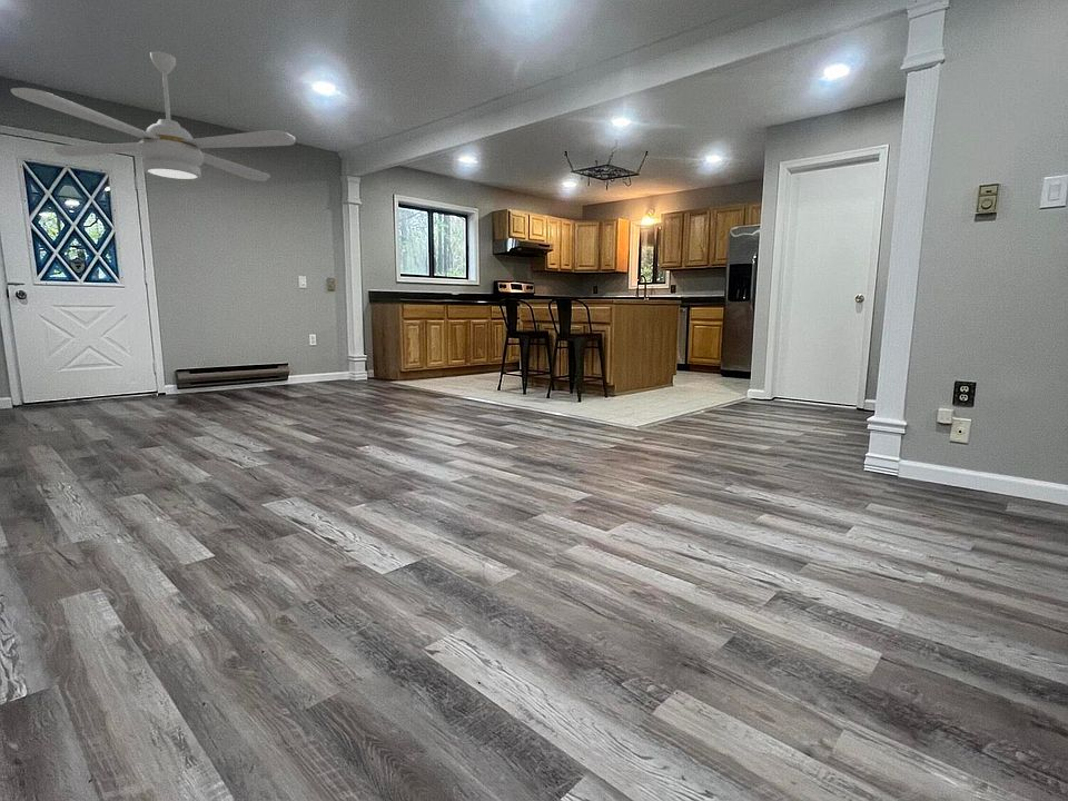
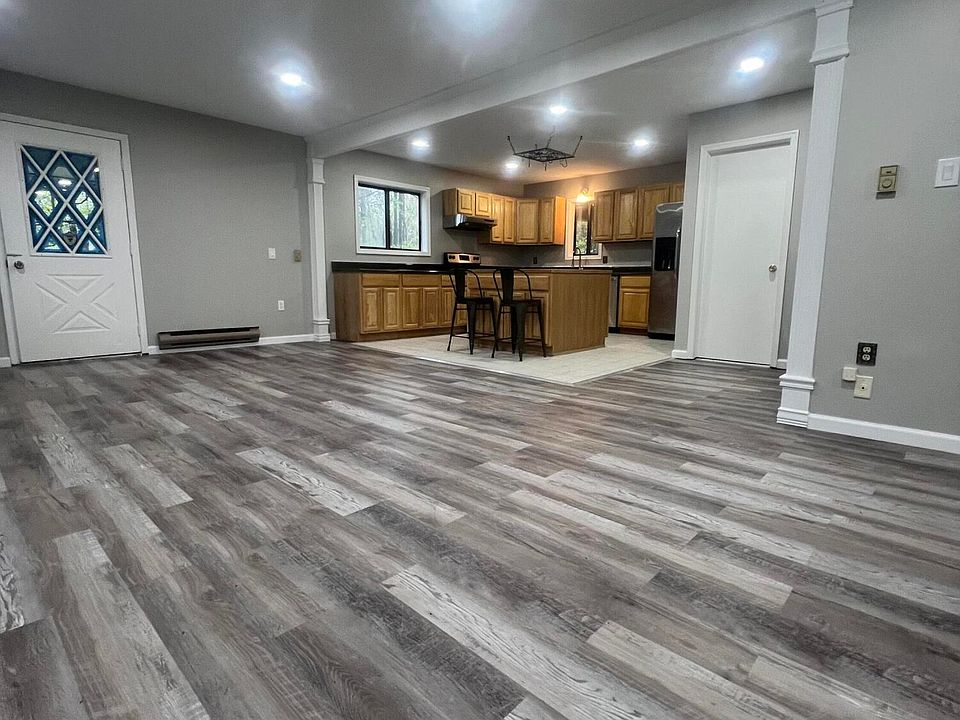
- ceiling fan [10,50,296,182]
